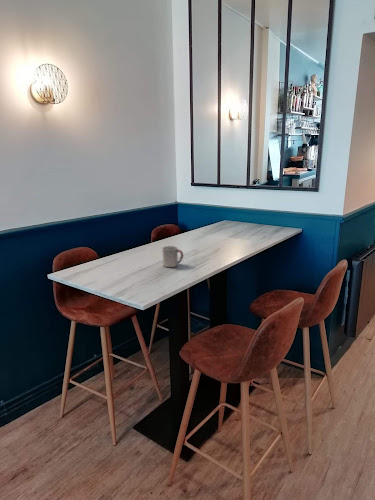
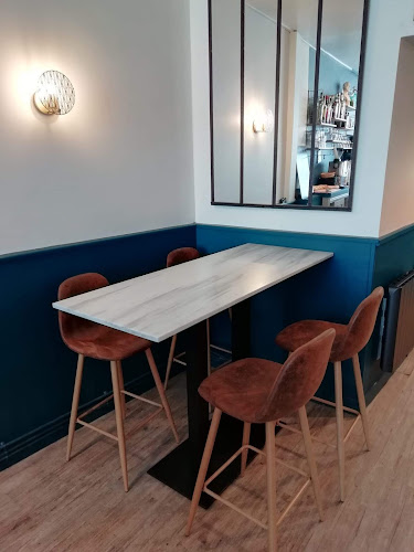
- cup [161,245,184,268]
